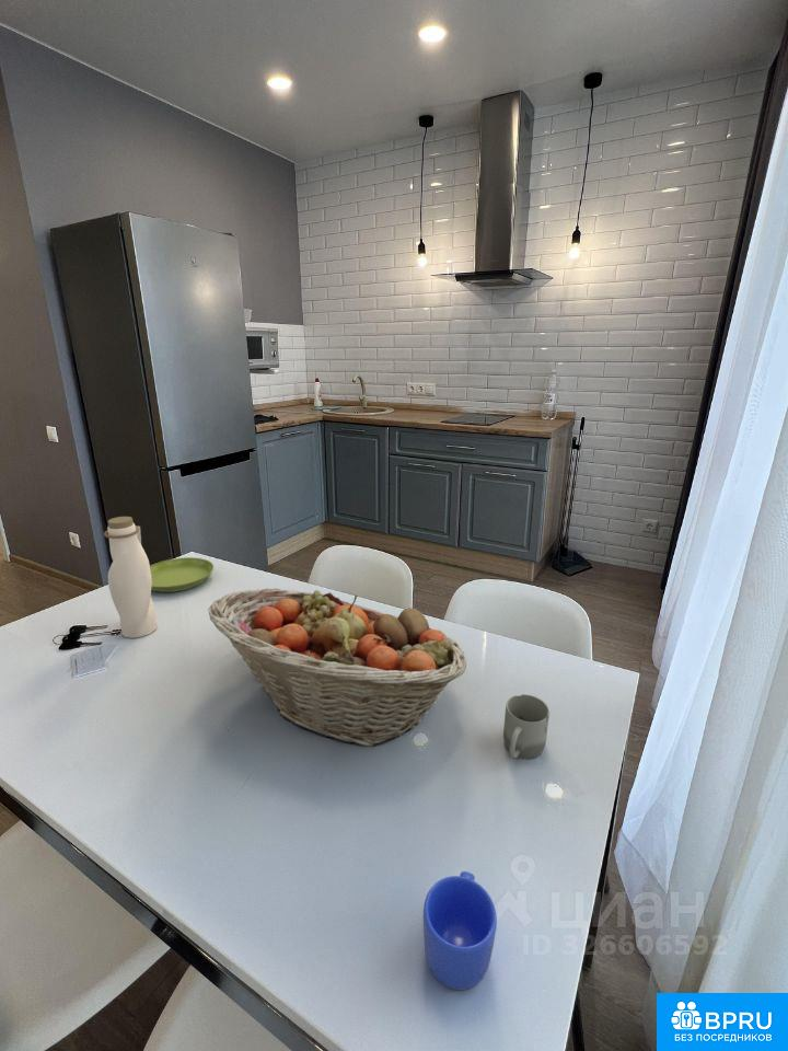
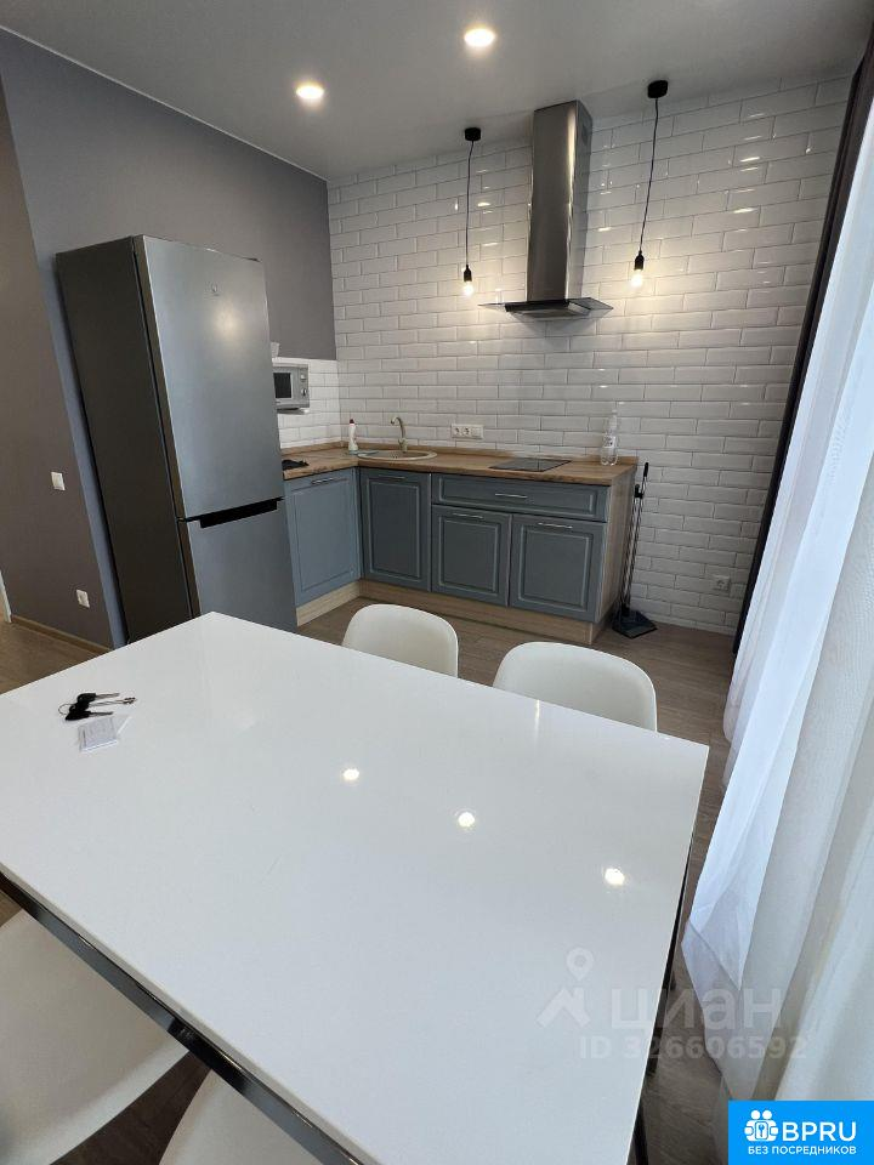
- cup [422,870,498,991]
- water bottle [103,516,158,639]
- fruit basket [207,587,467,748]
- saucer [150,556,215,593]
- cup [502,693,551,760]
